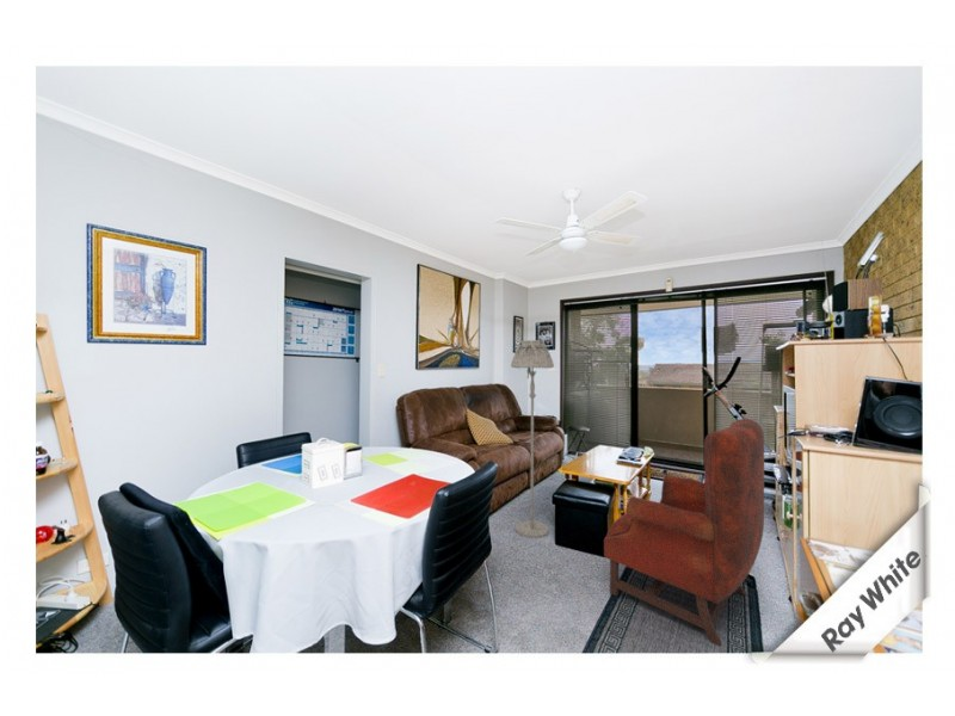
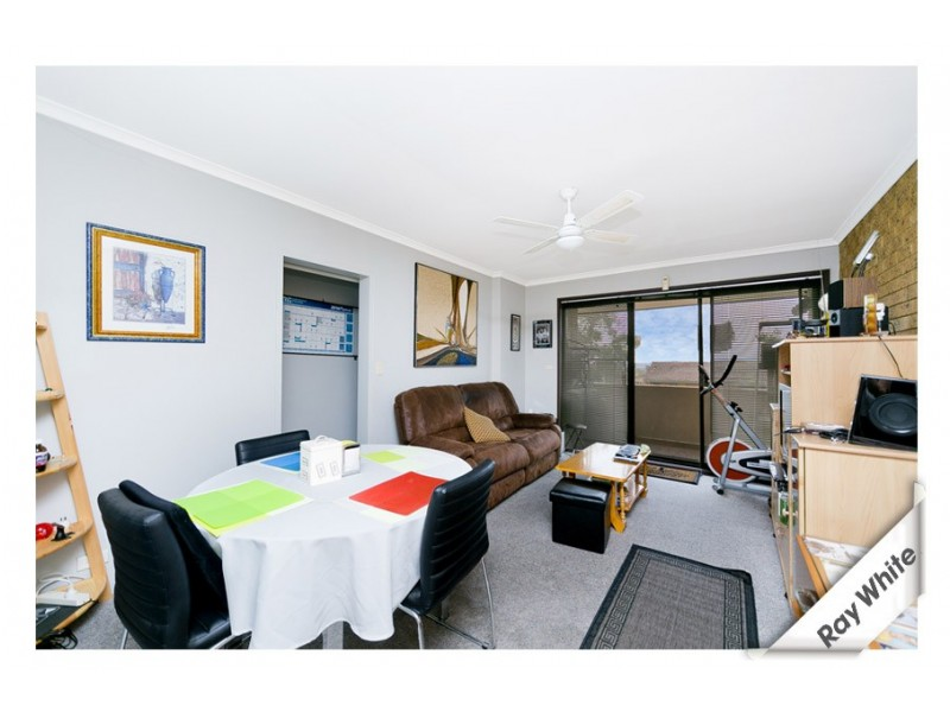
- armchair [603,416,765,648]
- floor lamp [510,339,555,539]
